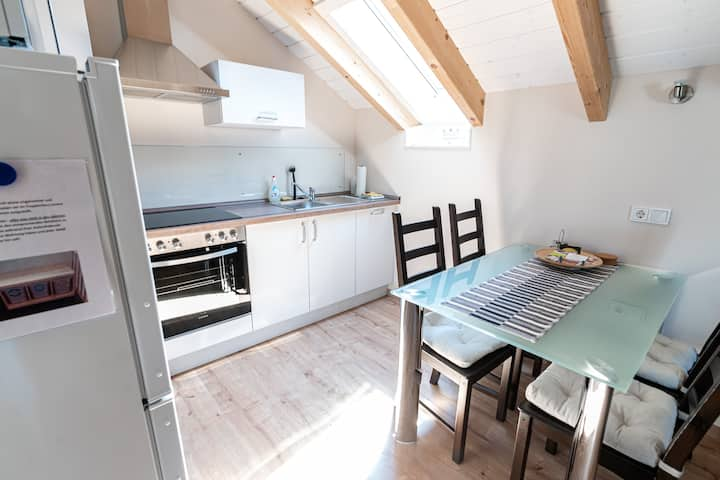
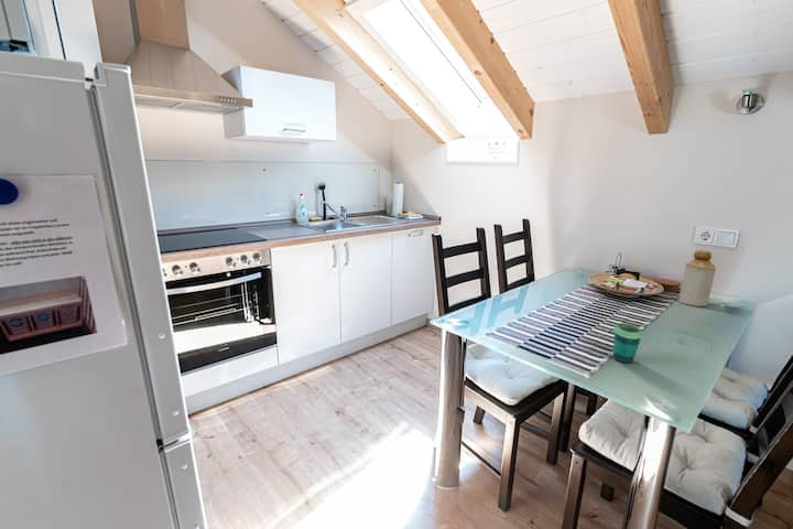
+ bottle [678,249,717,307]
+ cup [612,322,643,364]
